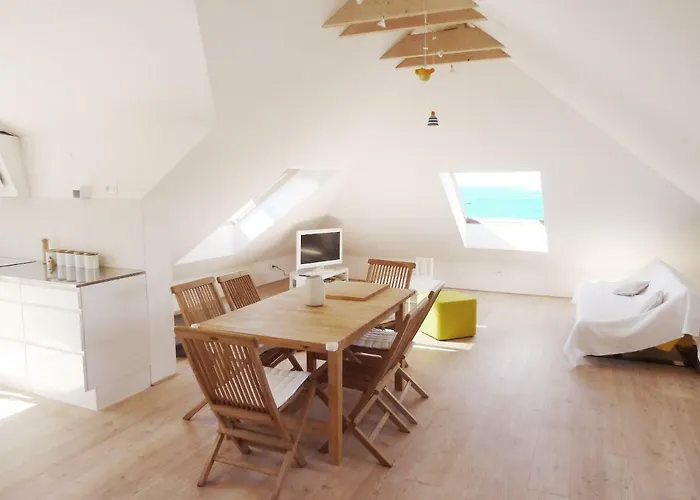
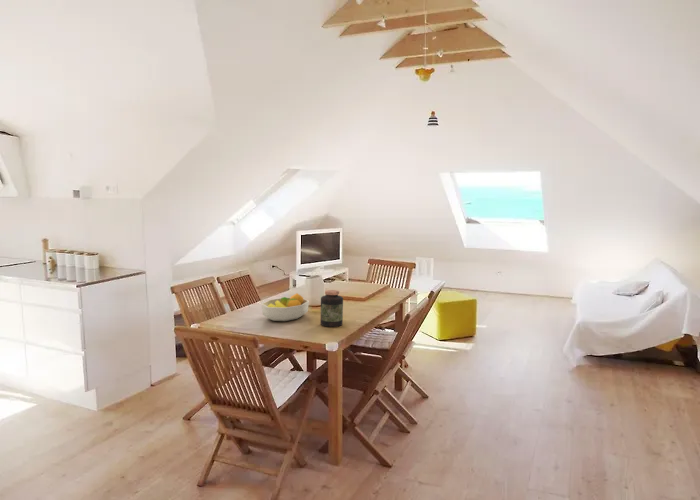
+ jar [319,289,344,328]
+ fruit bowl [260,293,310,322]
